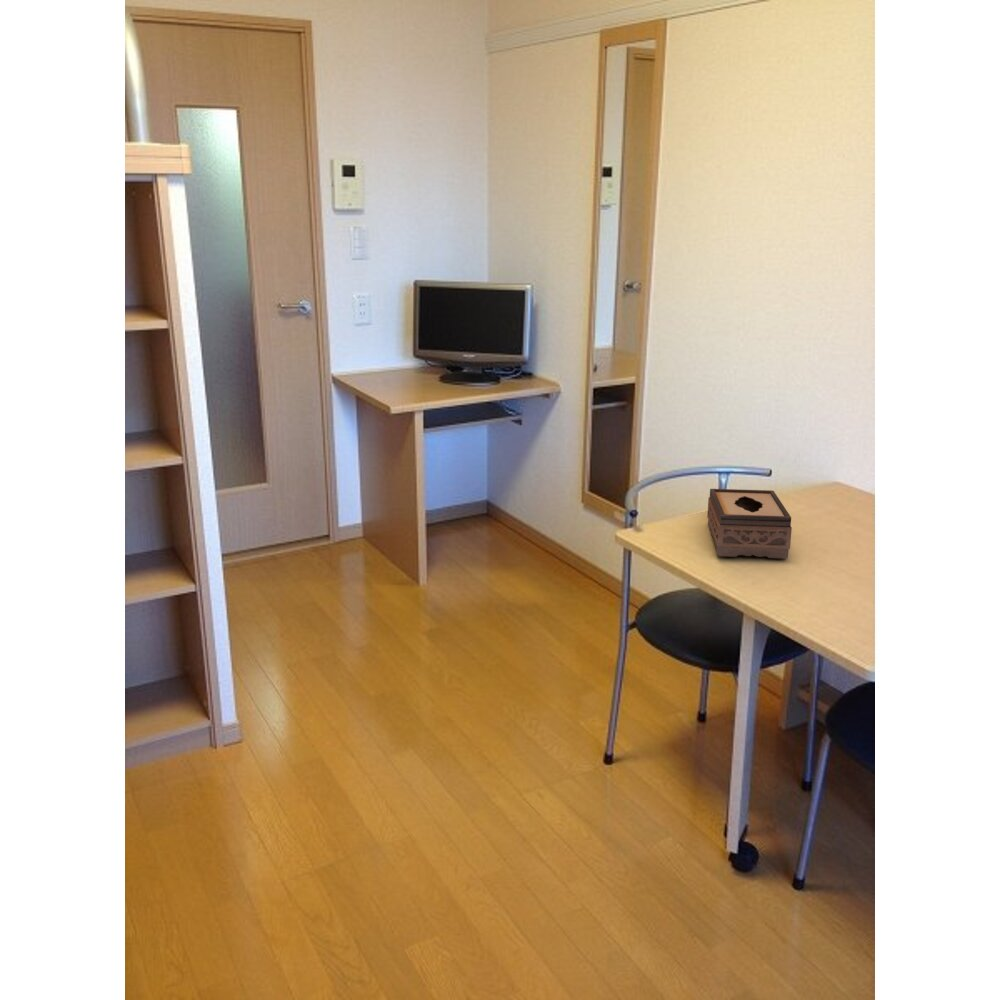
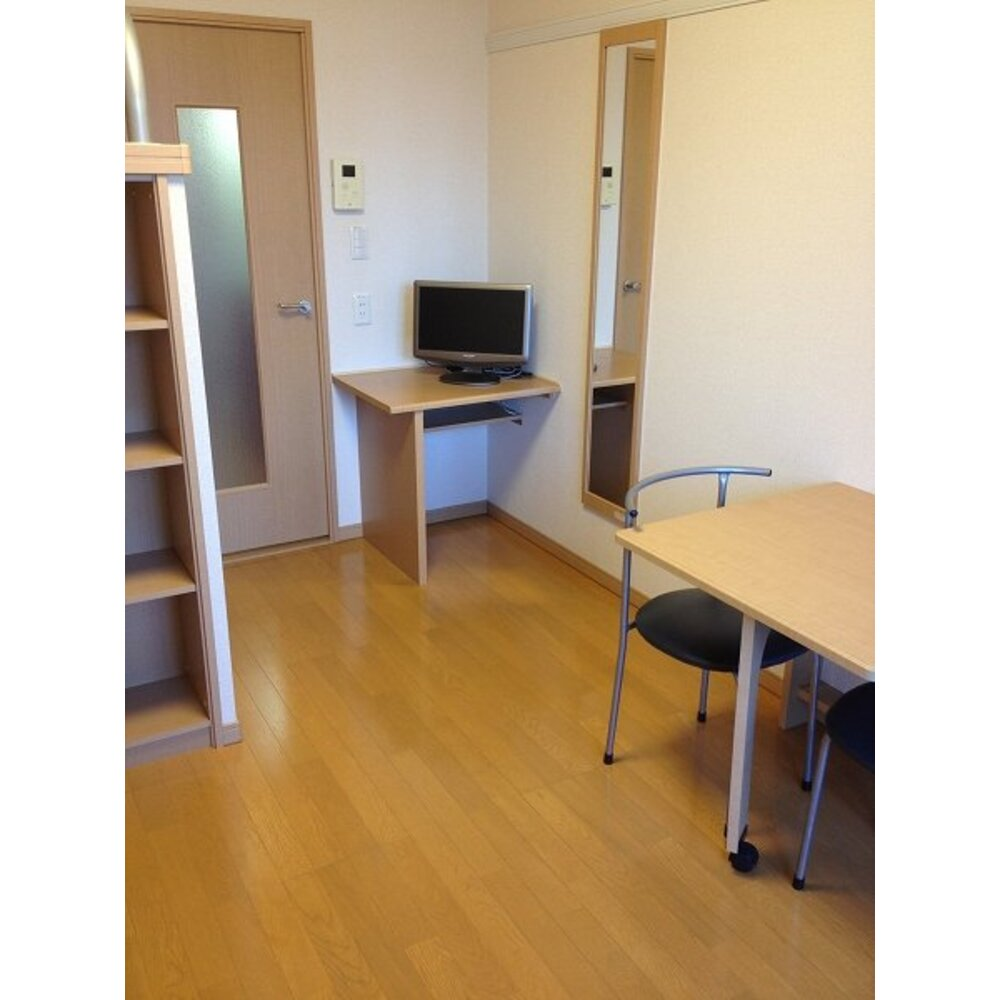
- tissue box [706,488,793,560]
